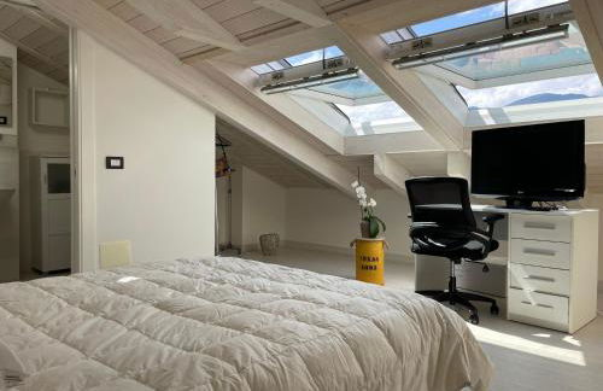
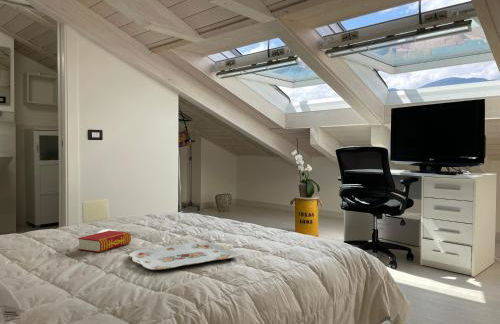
+ book [77,230,132,253]
+ serving tray [128,241,239,271]
